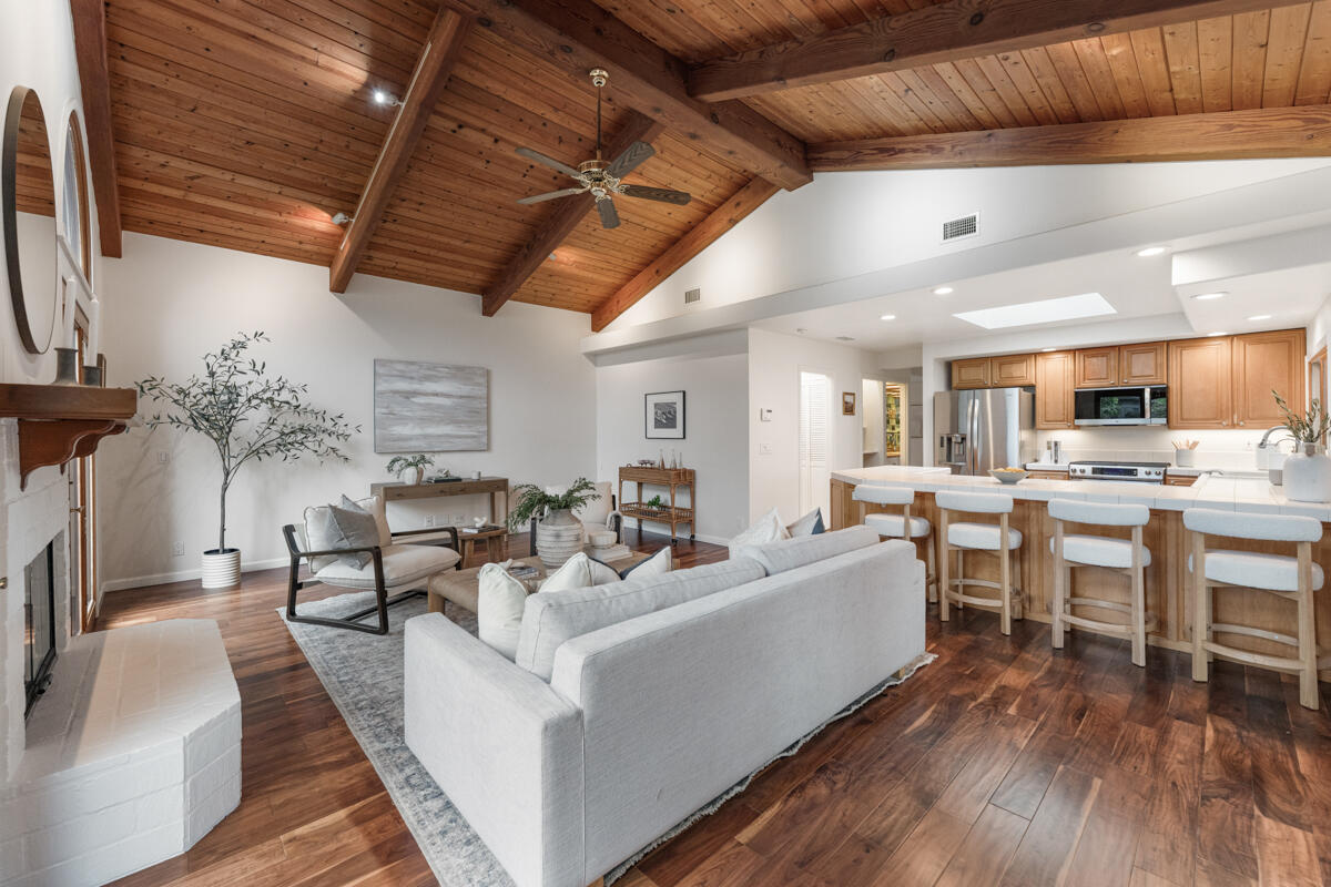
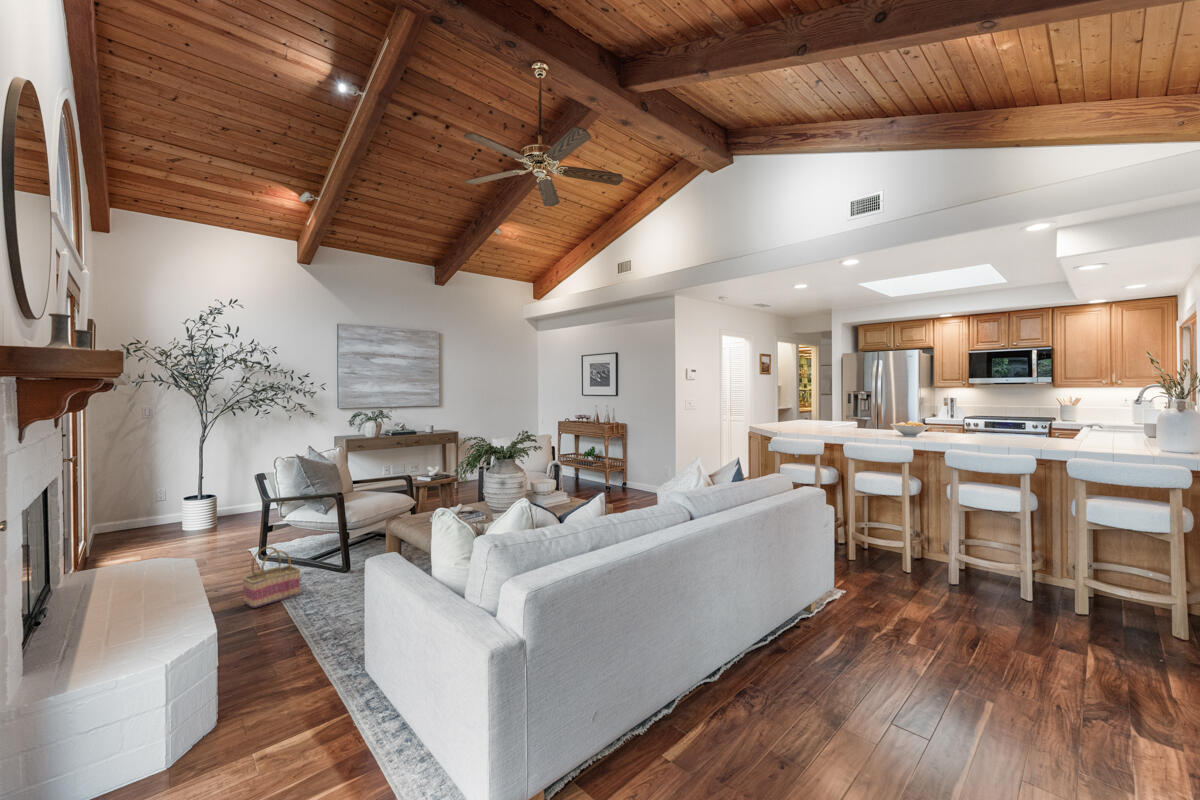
+ basket [241,546,302,609]
